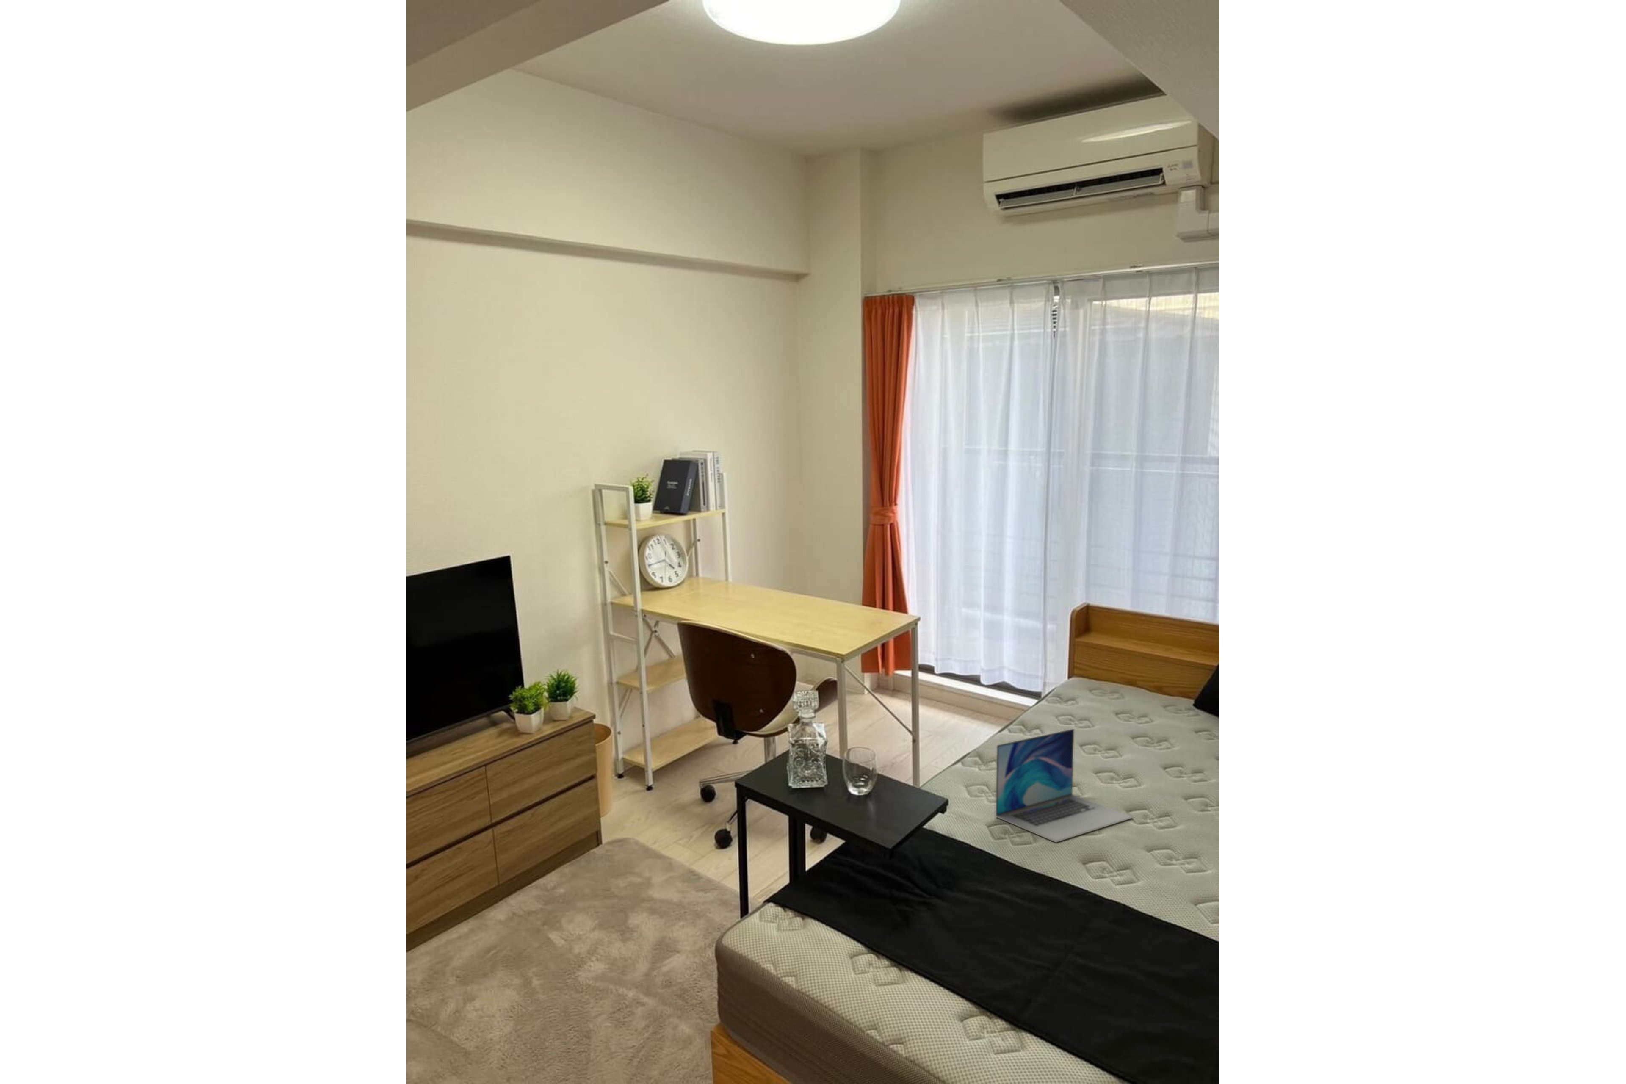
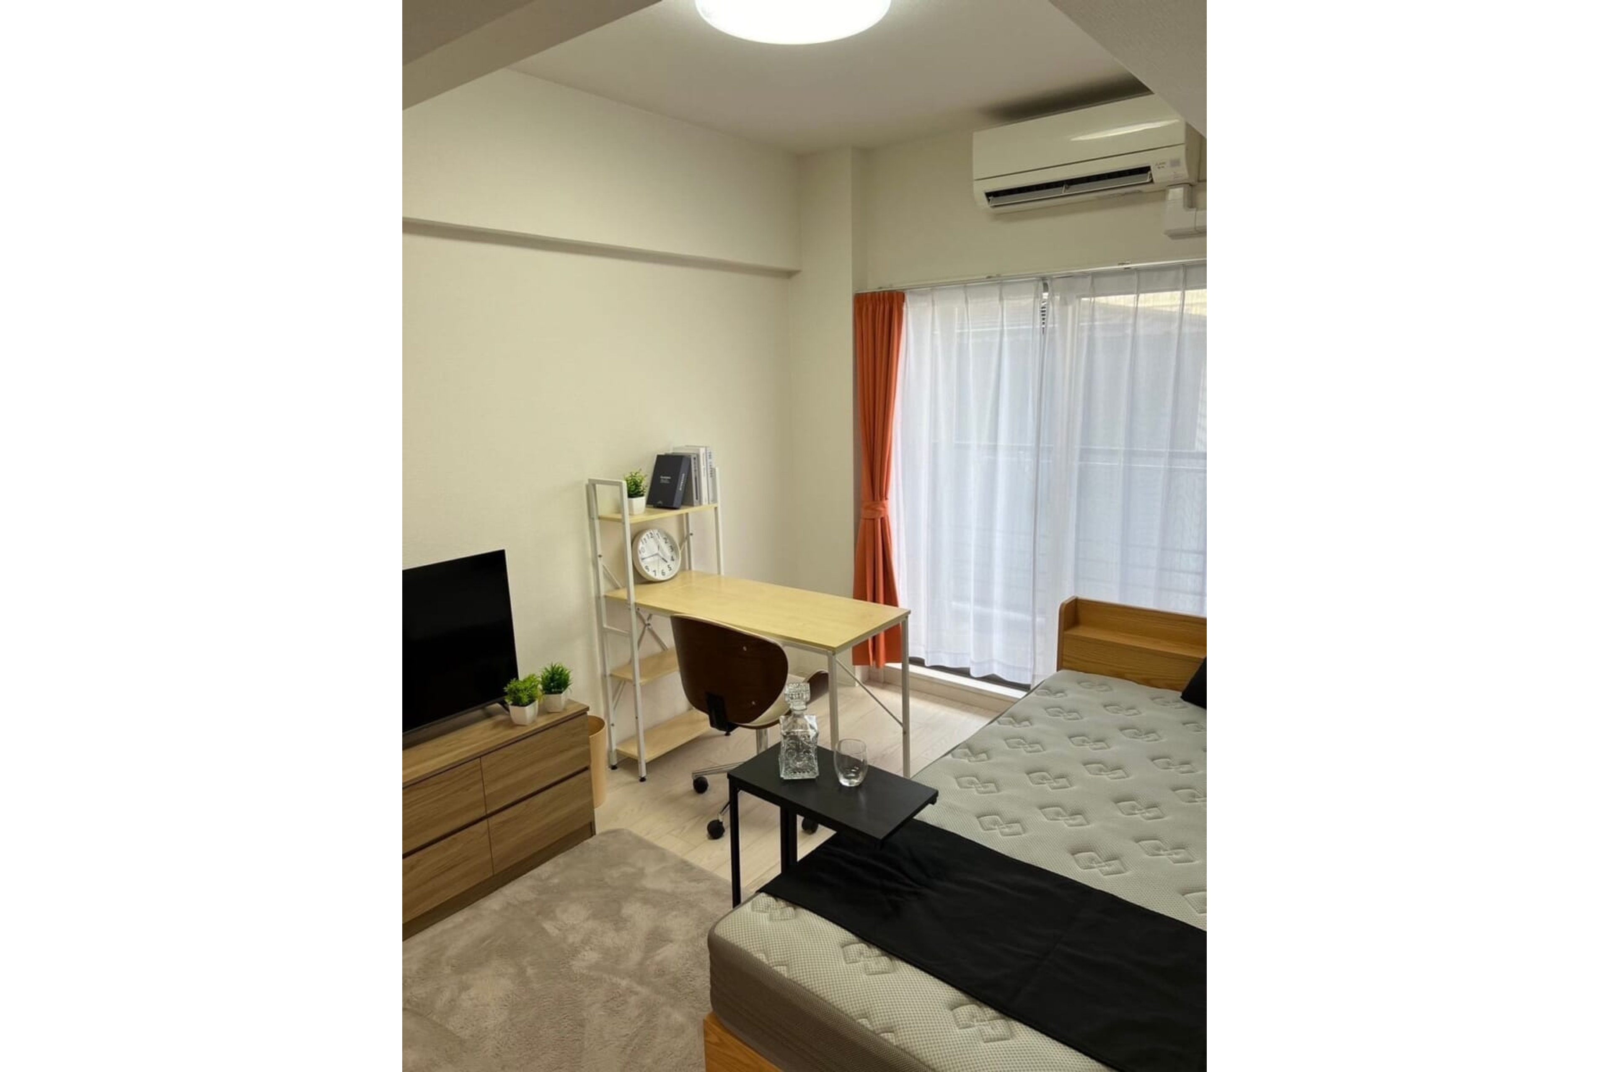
- laptop [996,728,1134,843]
